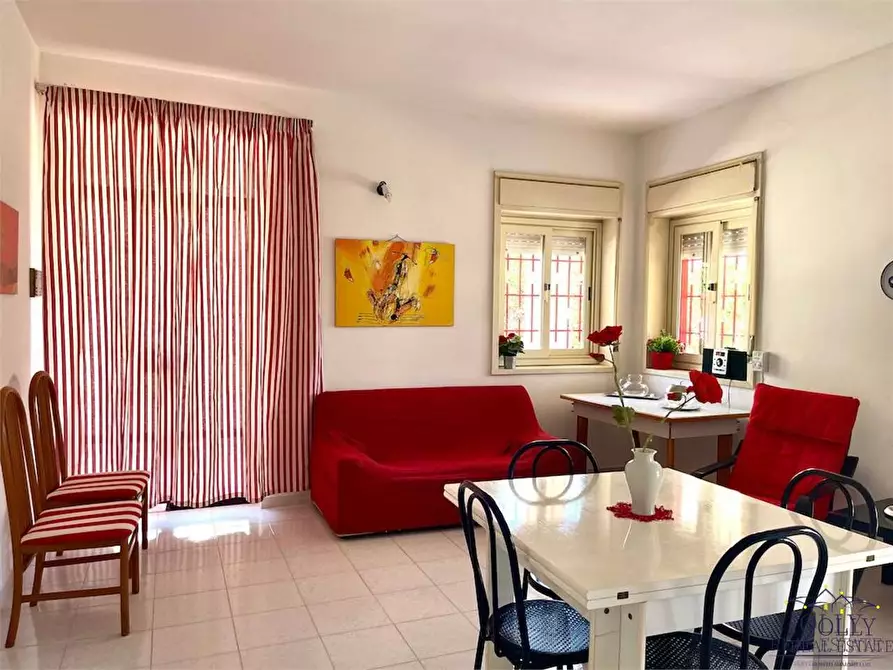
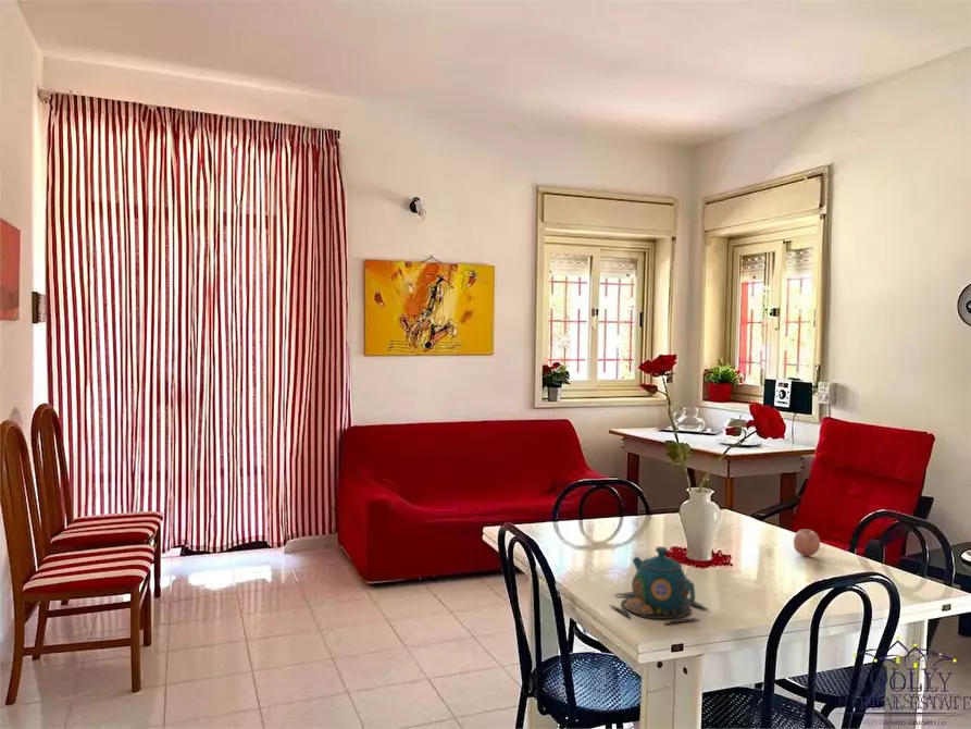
+ fruit [793,528,821,557]
+ teapot [609,545,710,626]
